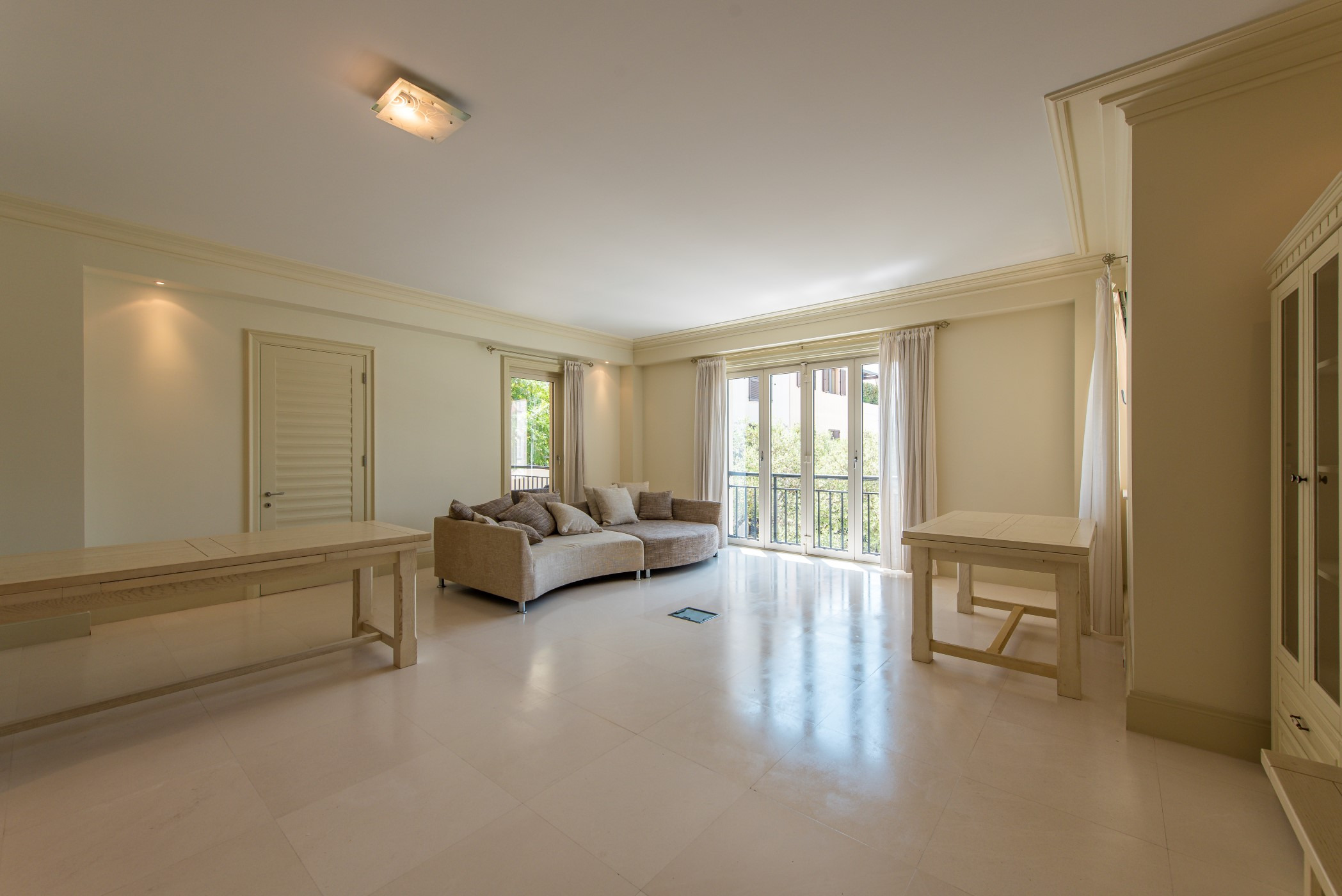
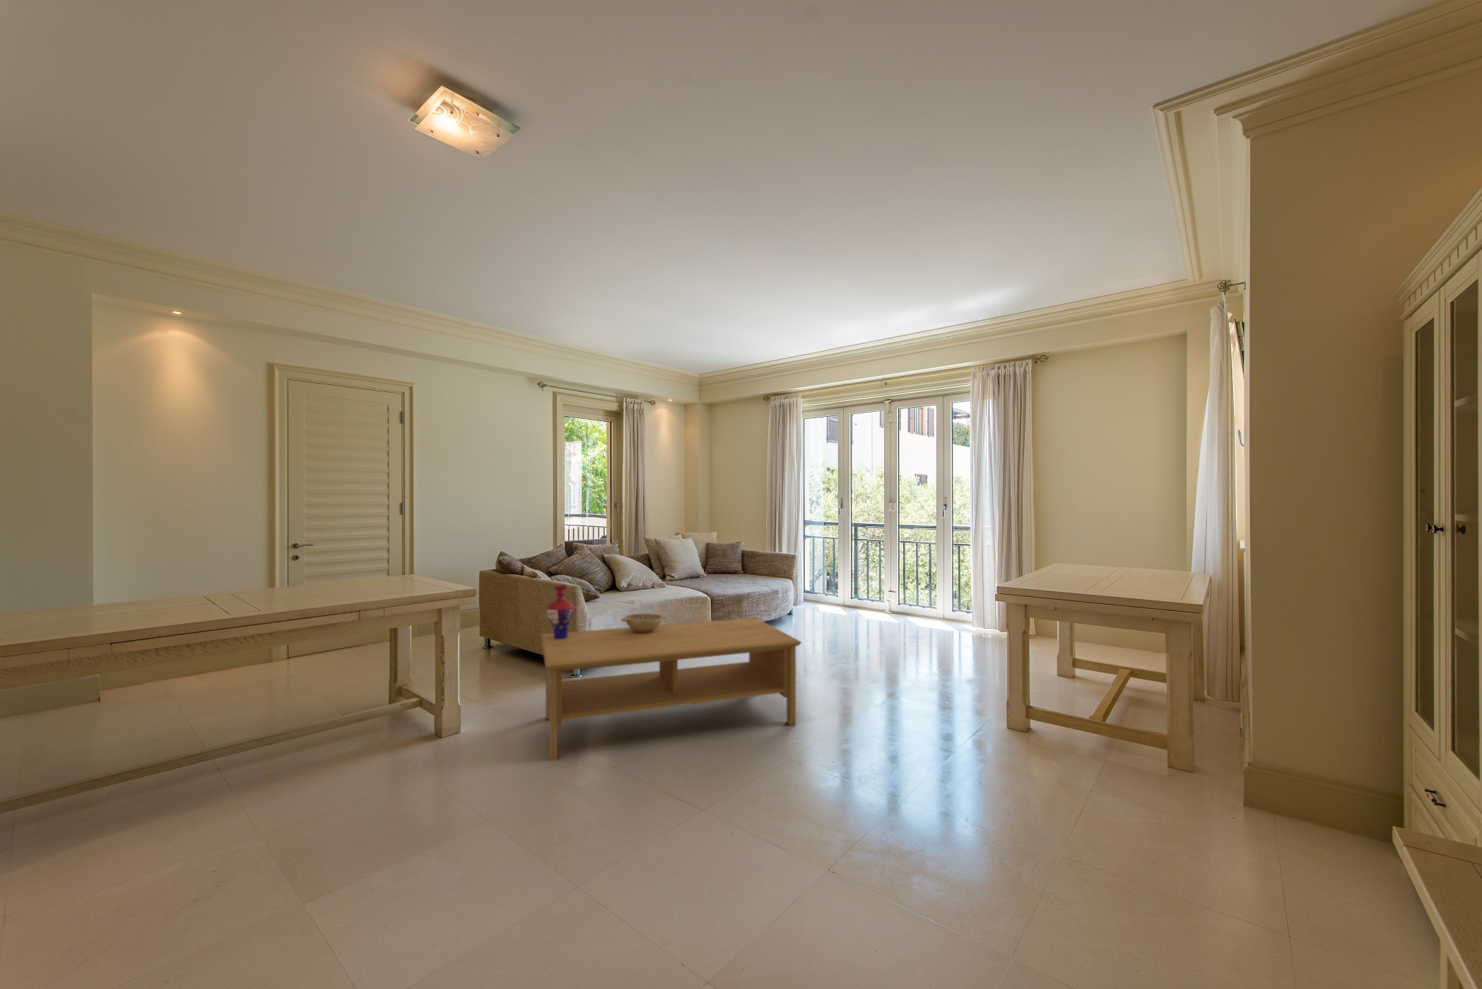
+ decorative bowl [620,614,668,632]
+ coffee table [541,617,802,762]
+ vase [547,584,575,639]
